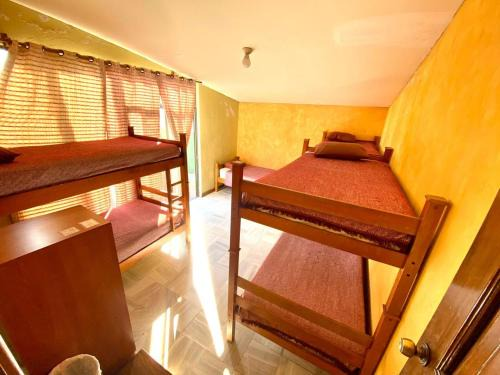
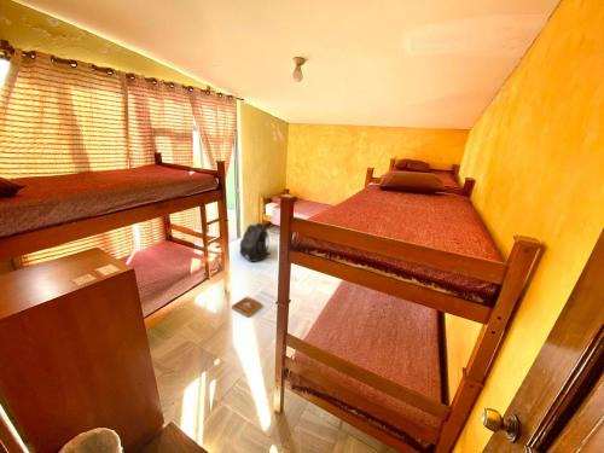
+ backpack [239,222,272,263]
+ book [231,295,263,318]
